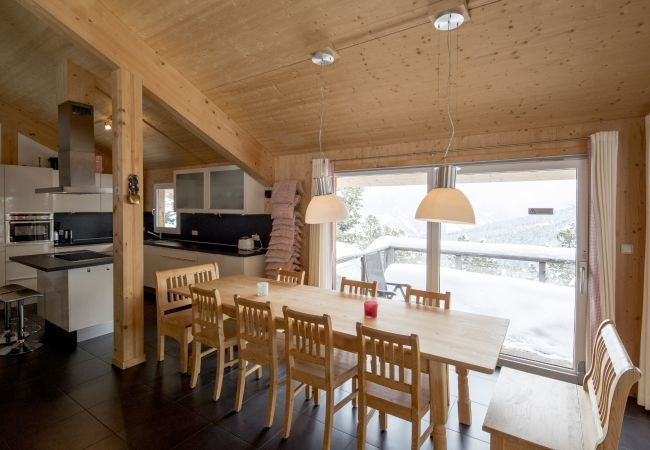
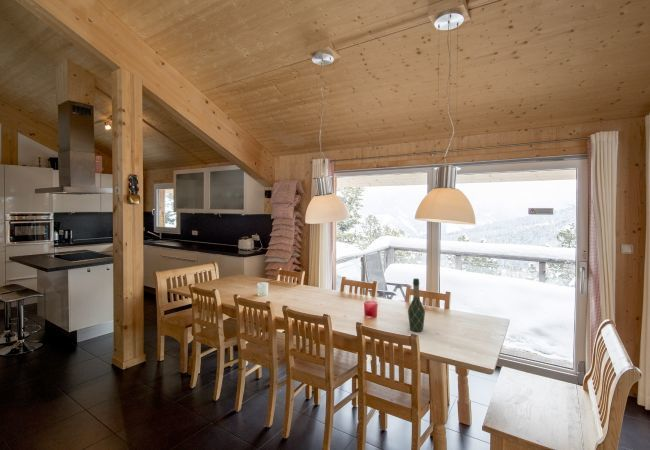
+ wine bottle [407,277,426,332]
